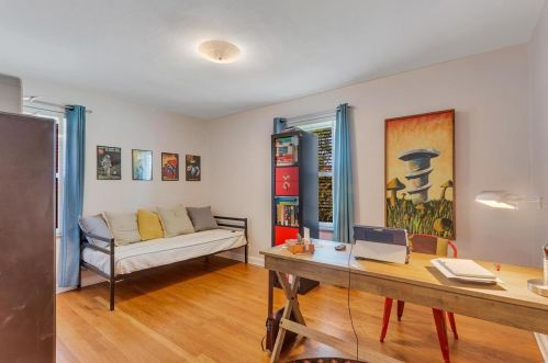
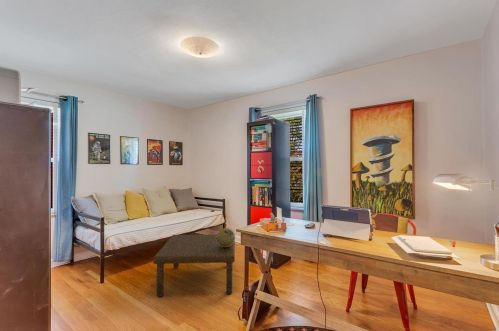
+ coffee table [152,233,236,298]
+ decorative sphere [216,227,236,247]
